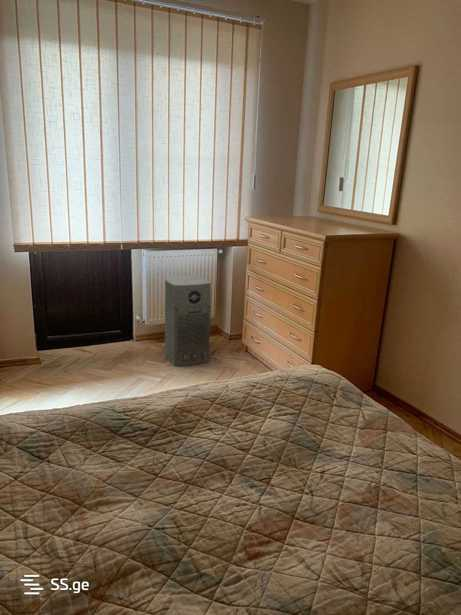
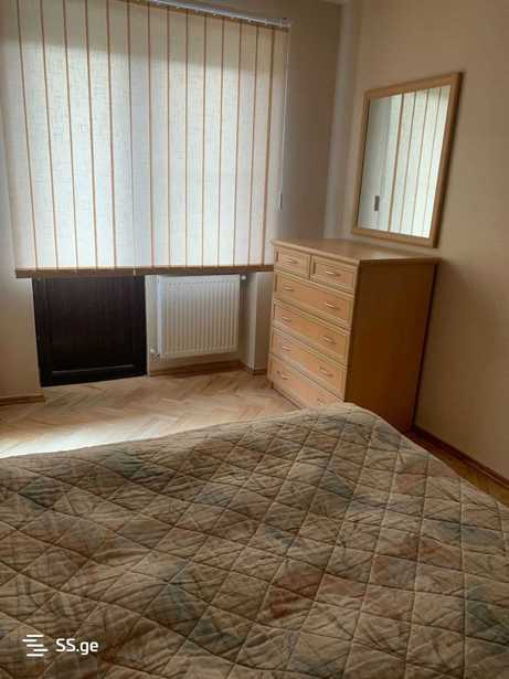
- air purifier [164,273,212,367]
